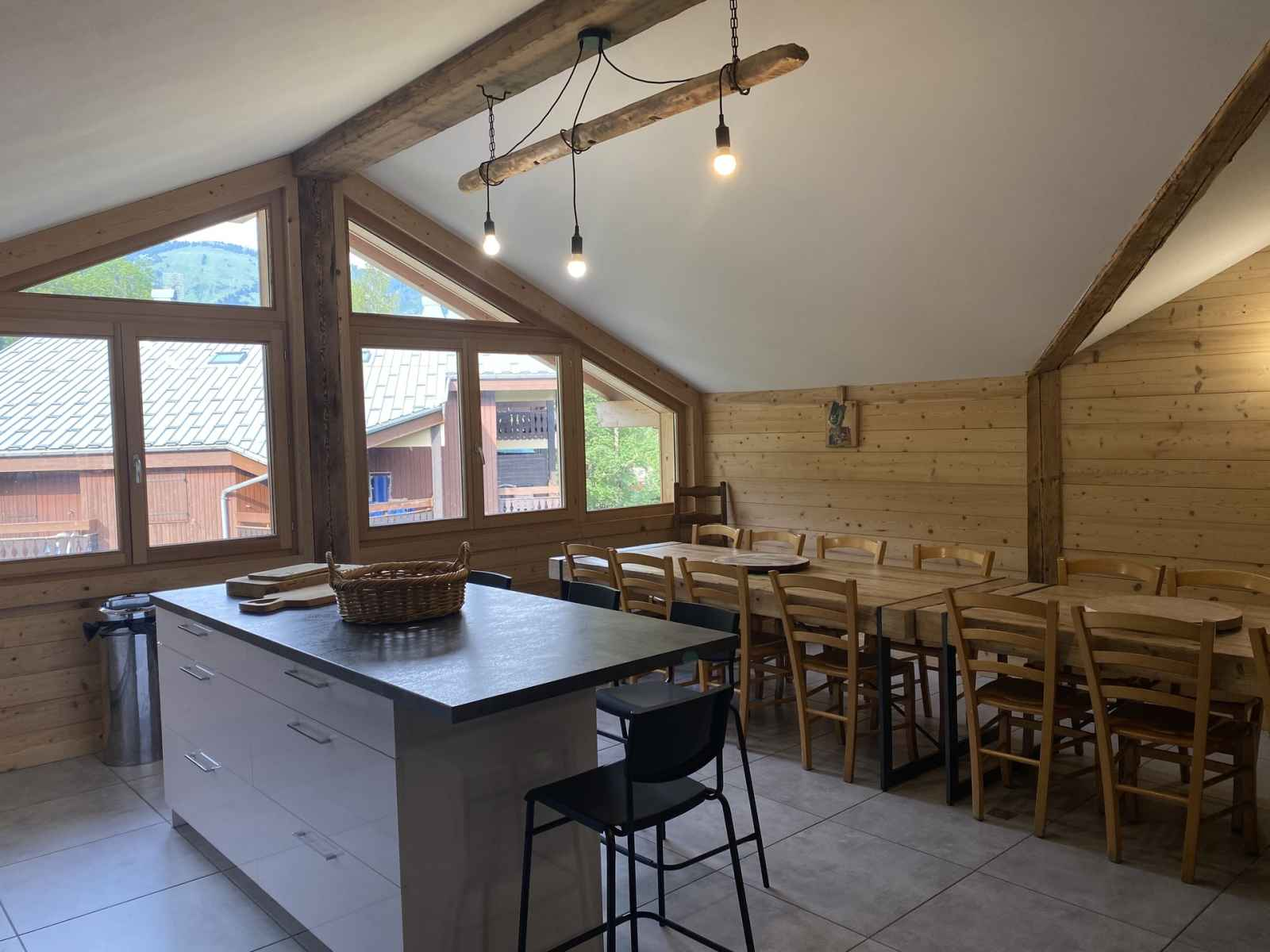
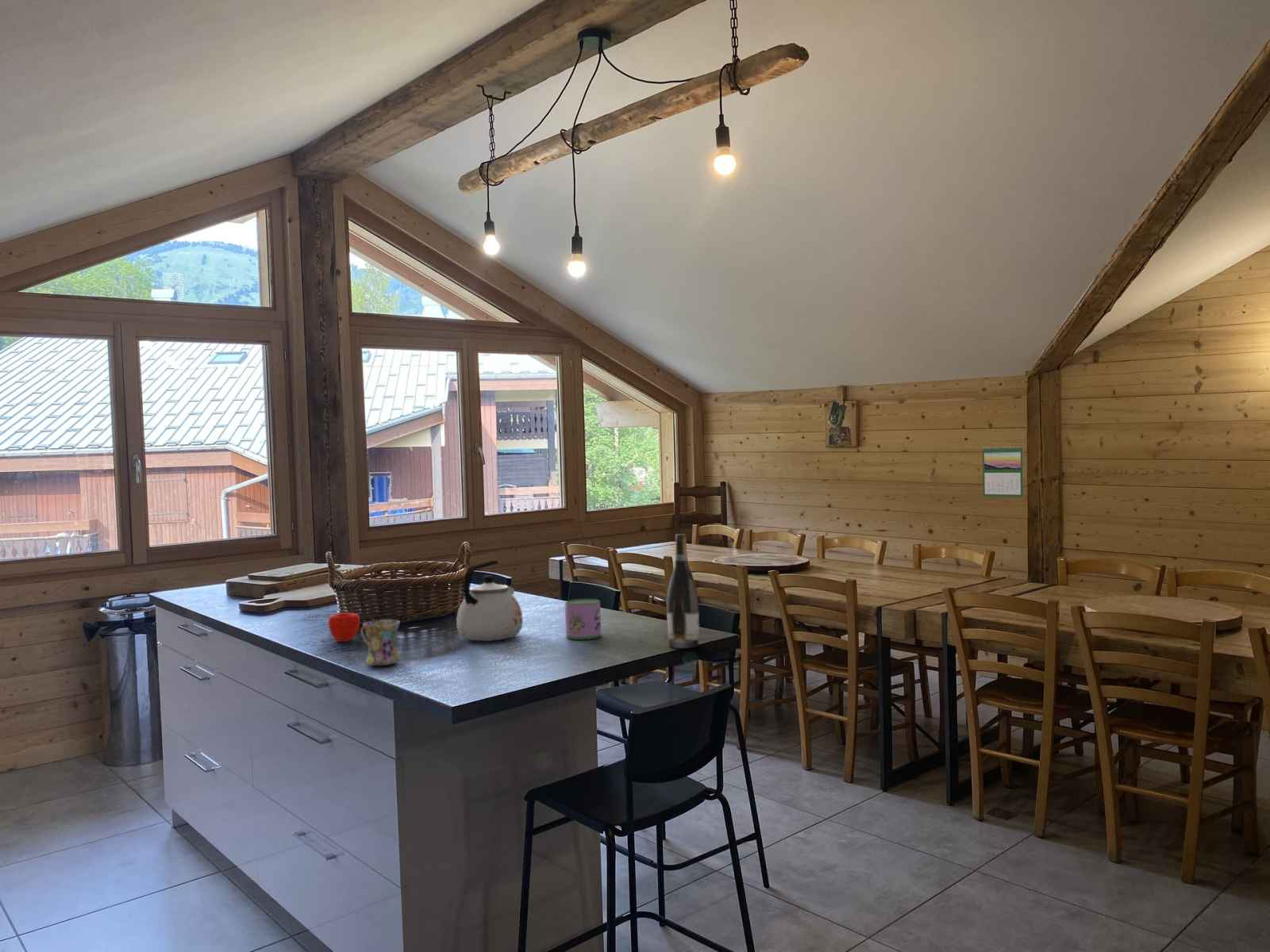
+ wine bottle [666,533,700,649]
+ apple [328,612,360,643]
+ mug [360,619,401,666]
+ calendar [982,445,1025,498]
+ mug [564,598,602,640]
+ kettle [456,559,524,642]
